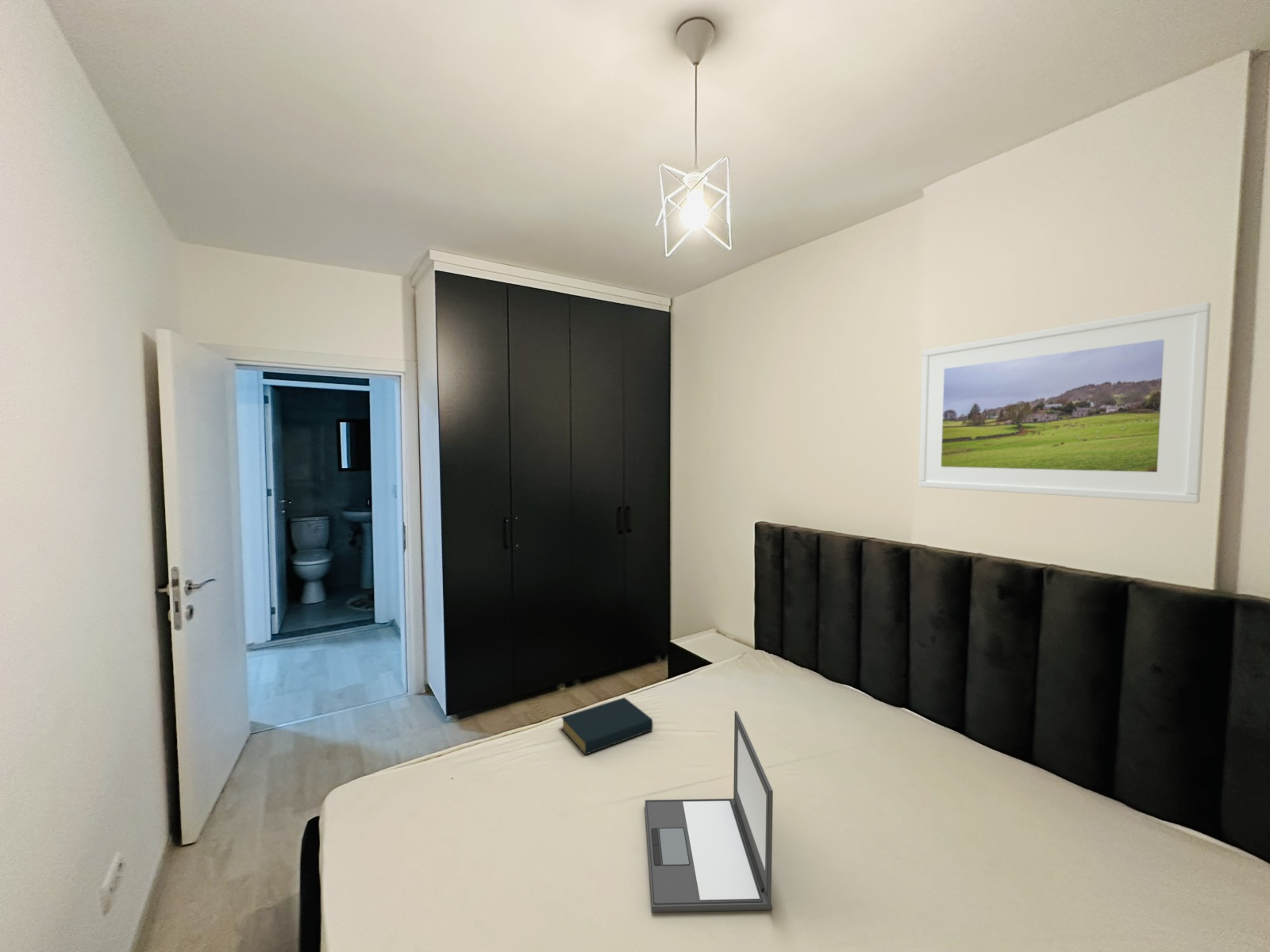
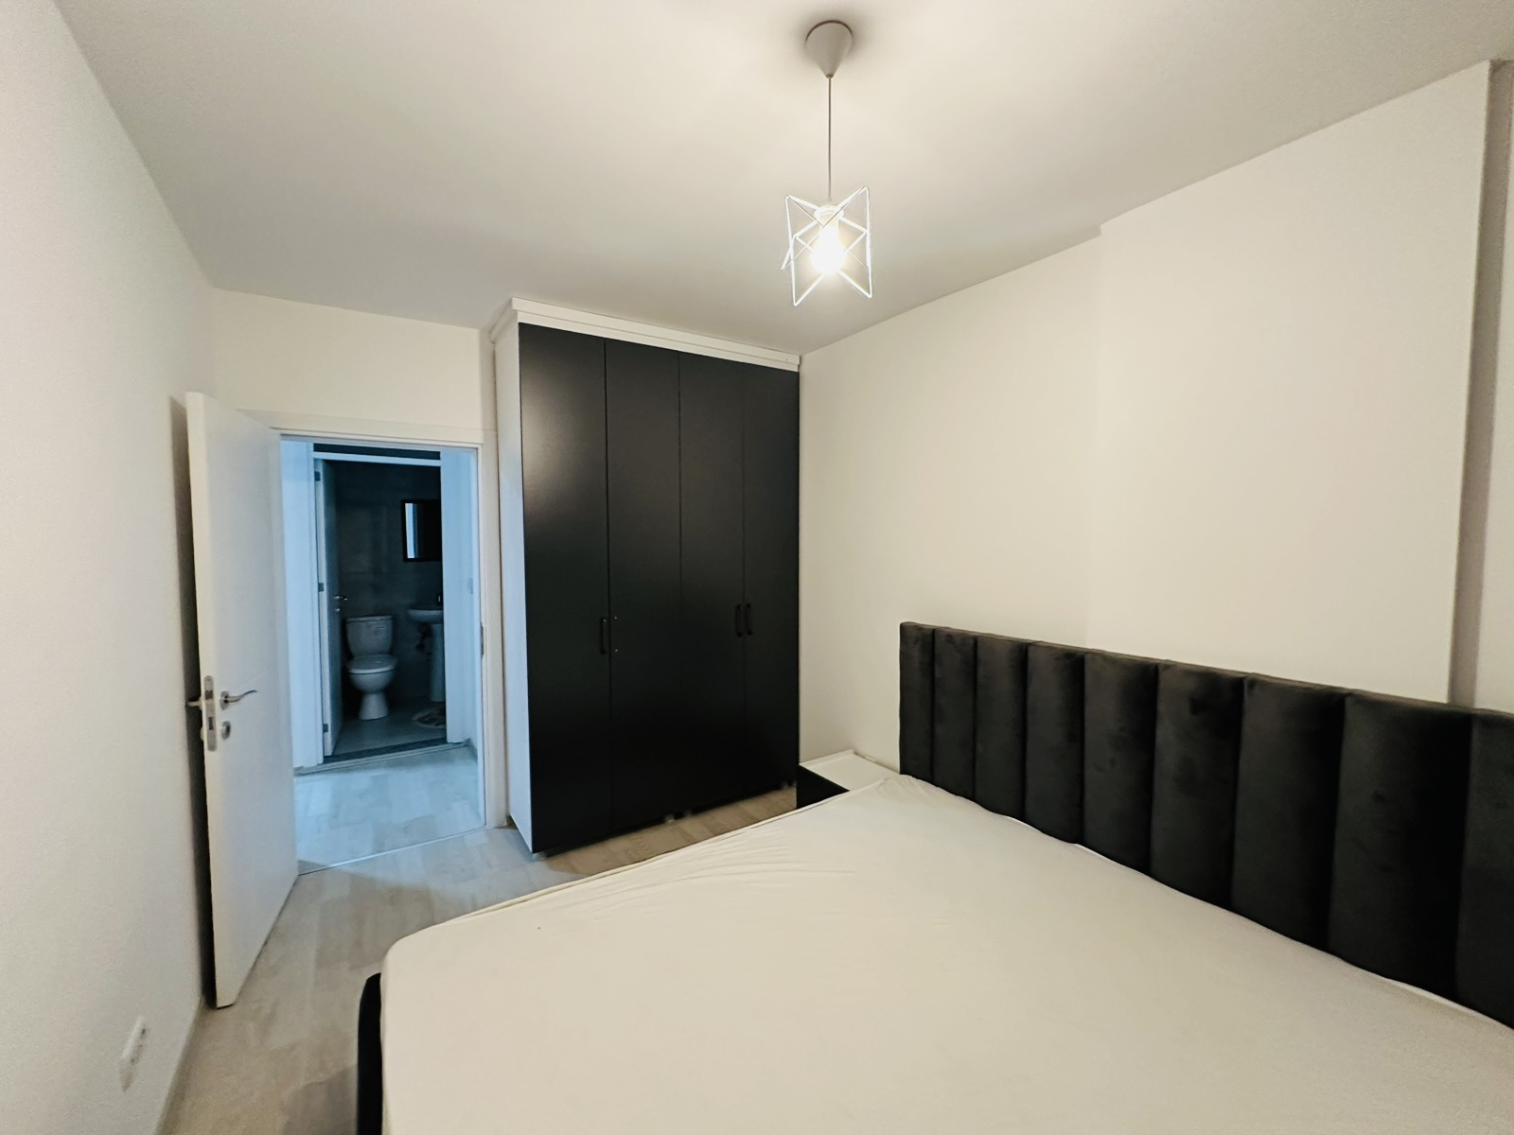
- laptop [645,710,774,913]
- hardback book [560,697,654,755]
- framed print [918,301,1212,505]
